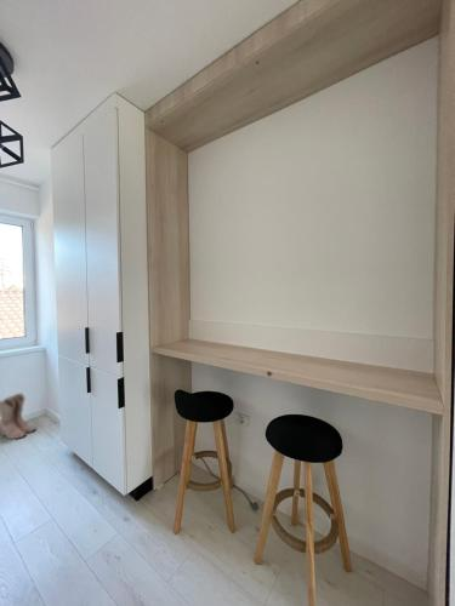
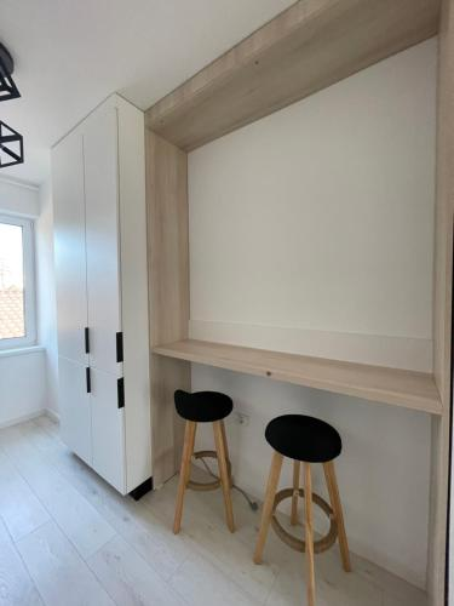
- boots [0,391,38,440]
